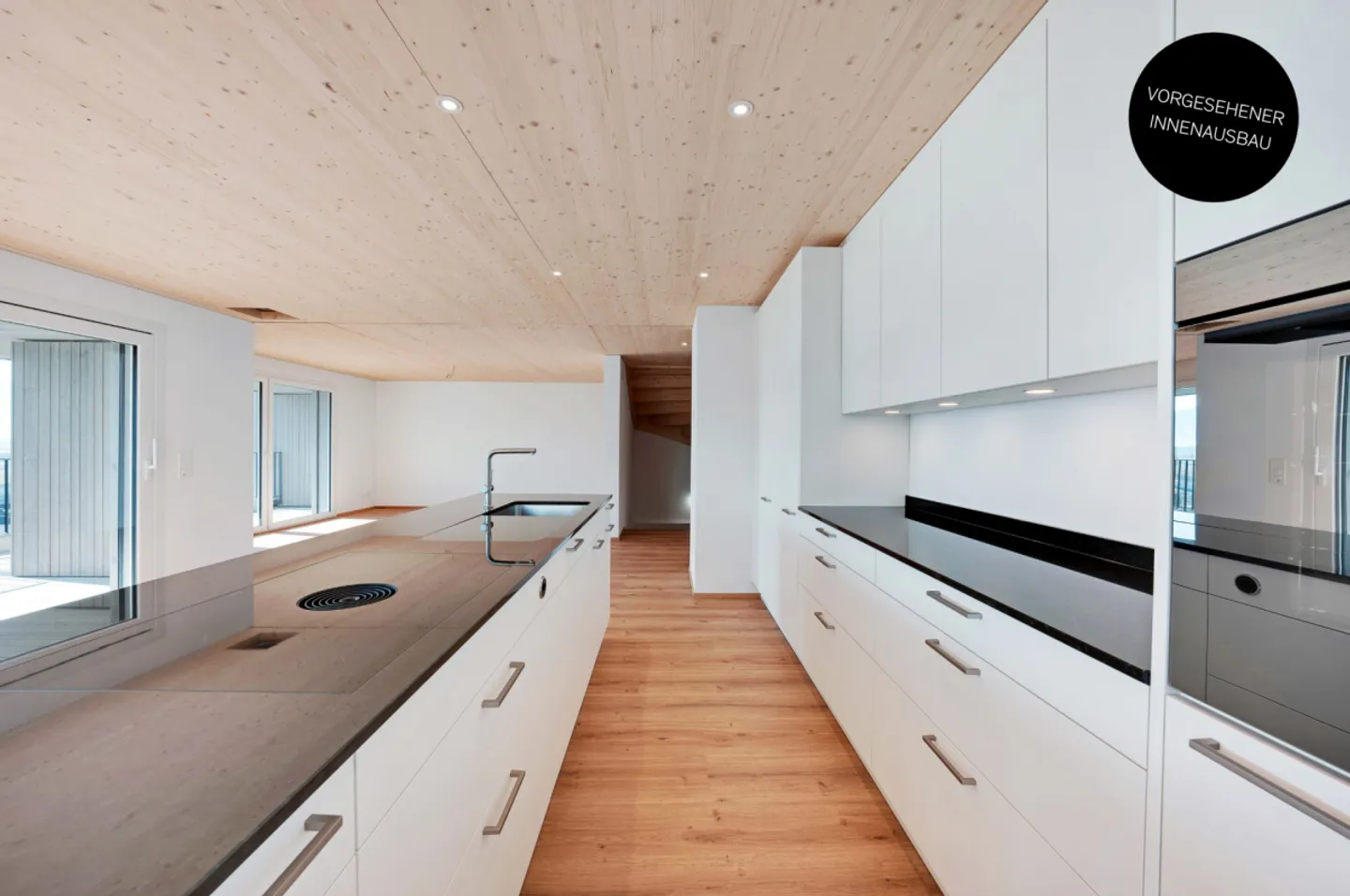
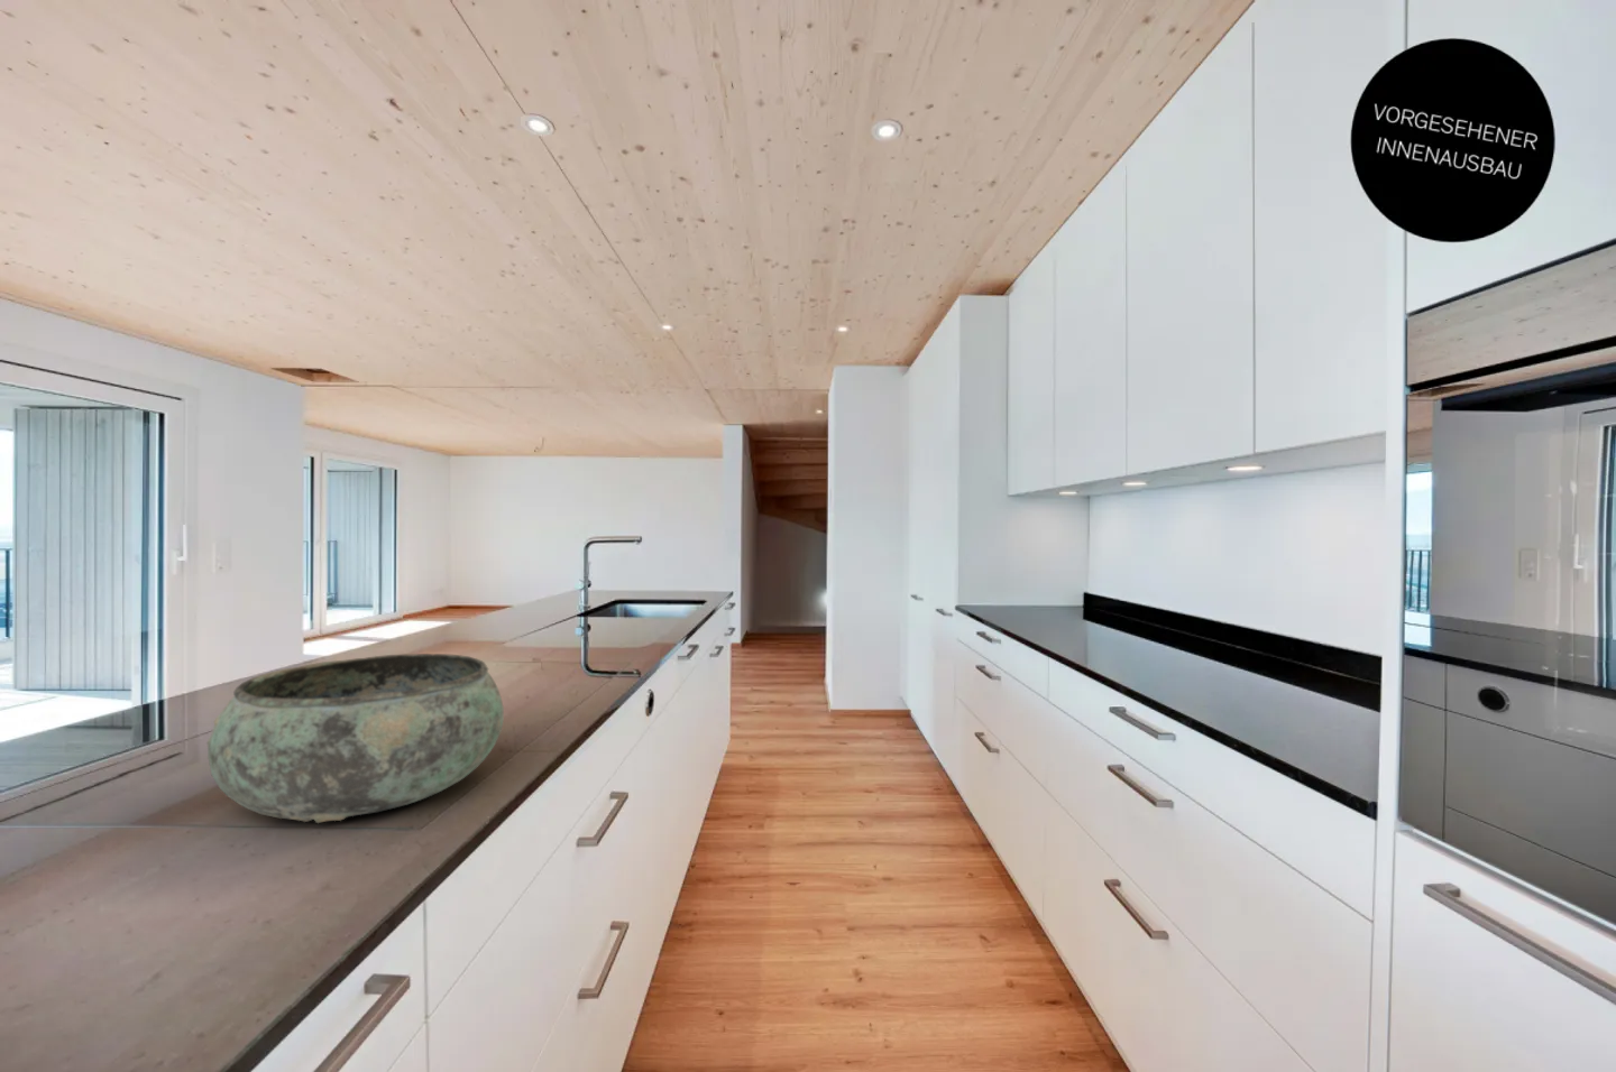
+ bowl [206,652,505,824]
